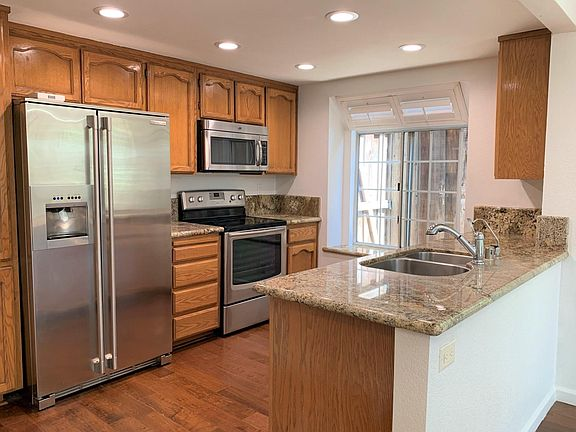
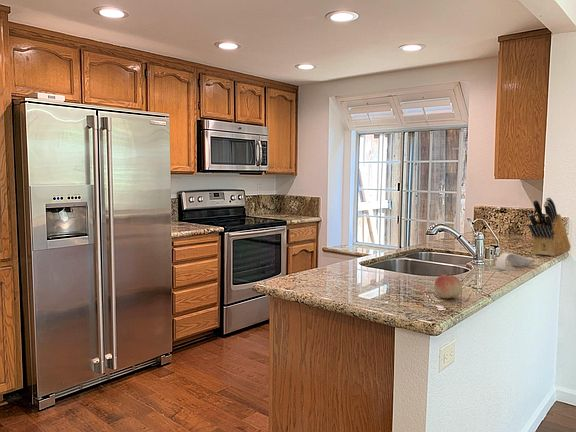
+ fruit [433,274,463,299]
+ spoon rest [494,252,535,271]
+ knife block [527,197,572,257]
